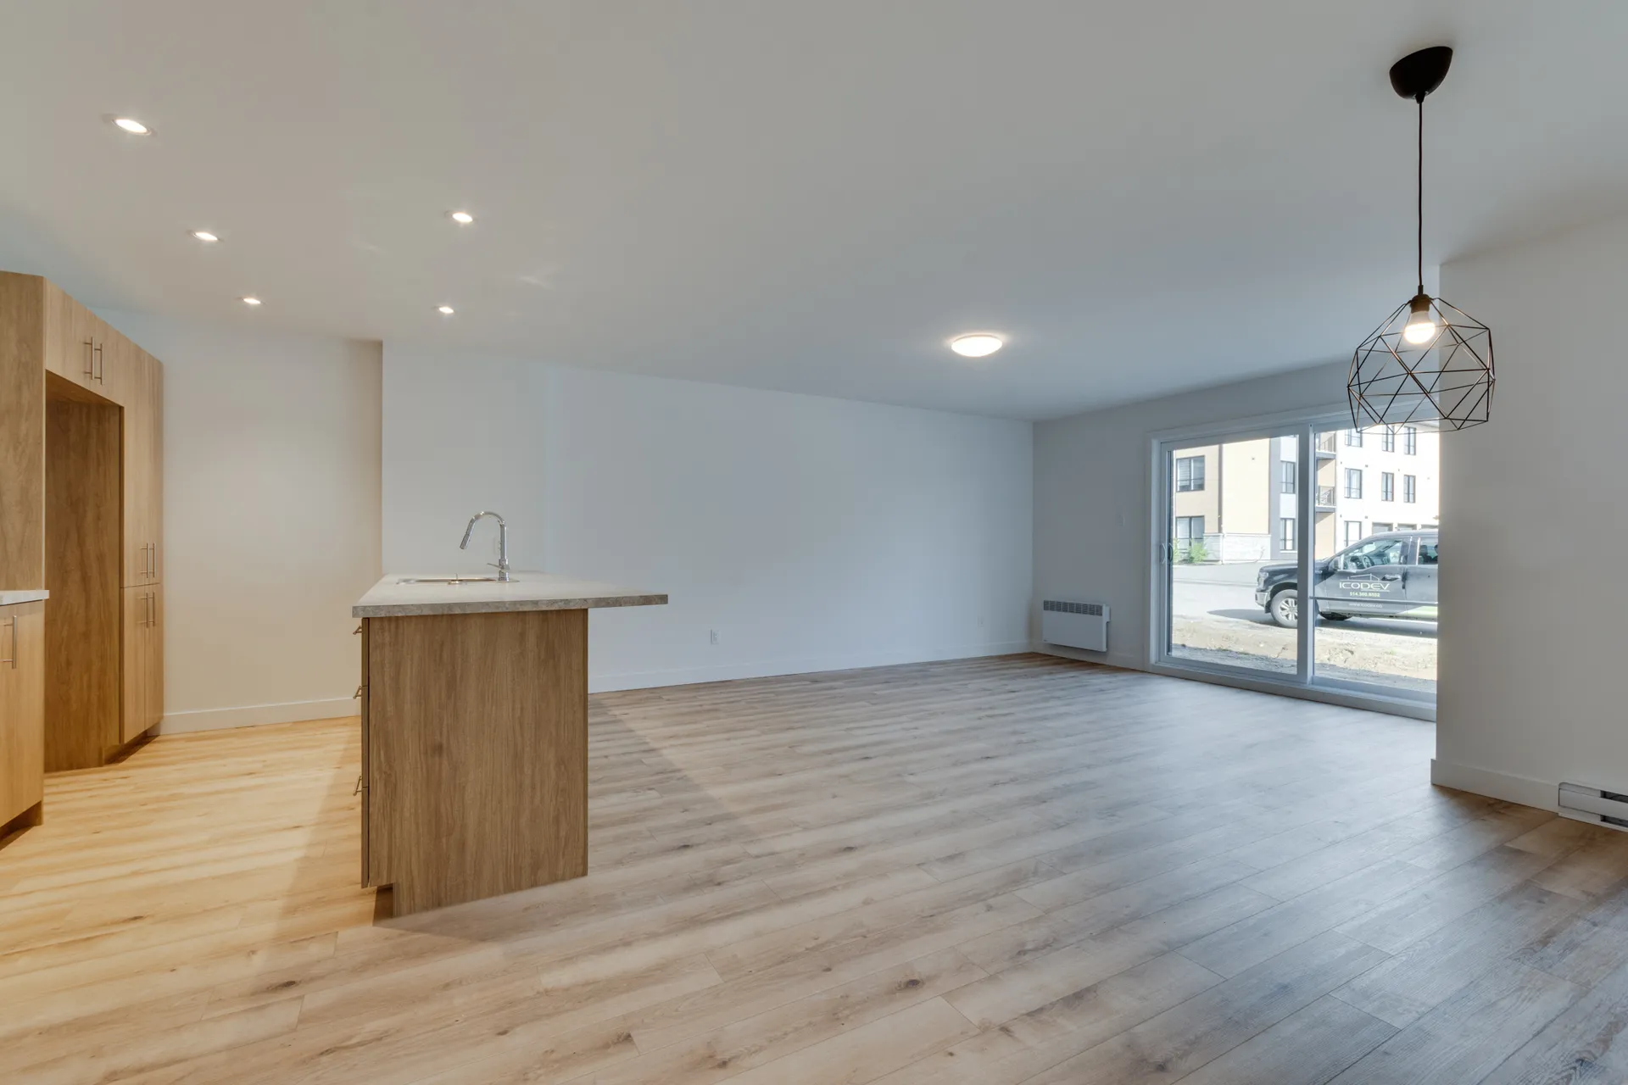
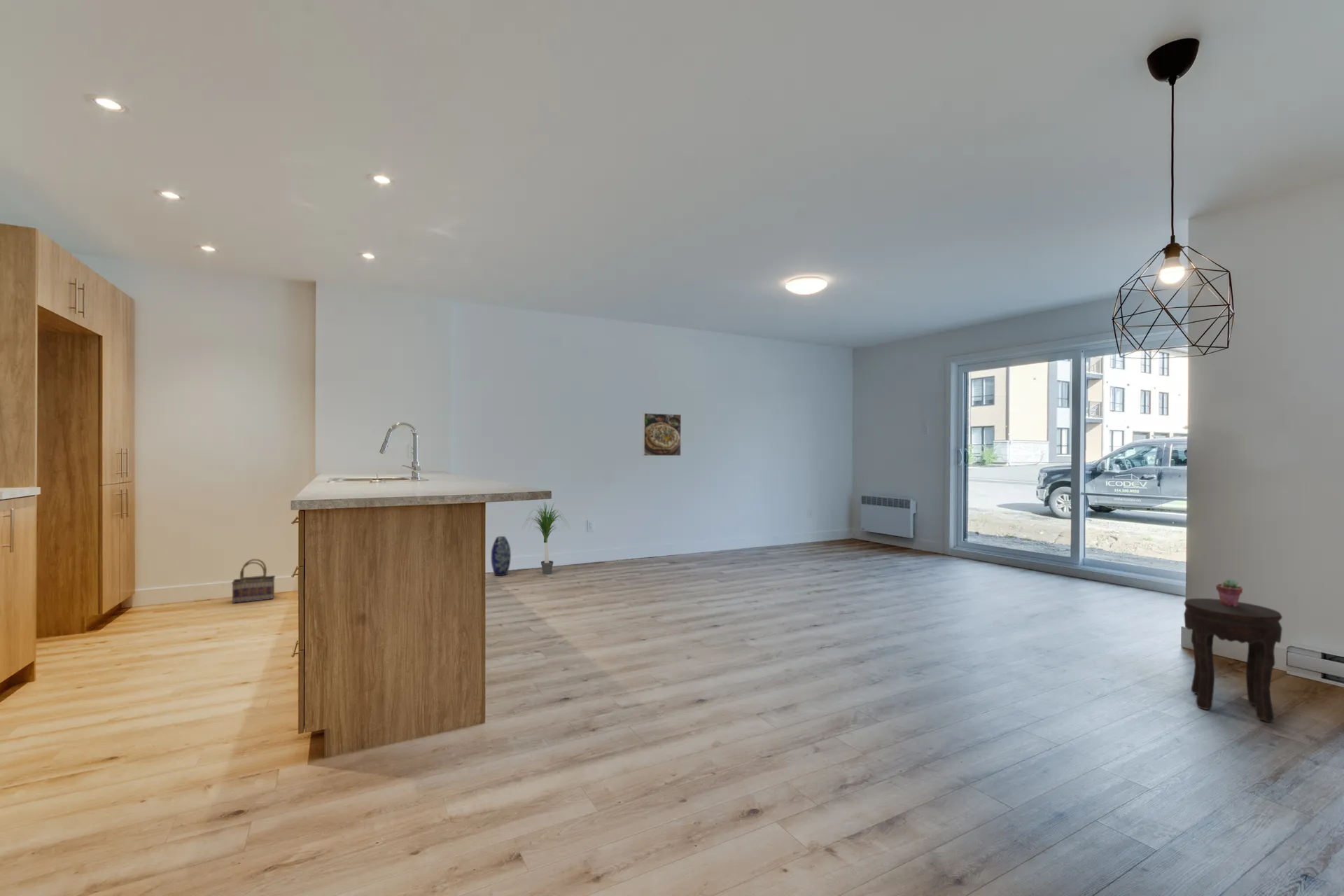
+ basket [231,559,276,604]
+ potted succulent [1215,577,1243,606]
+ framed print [642,412,682,456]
+ vase [490,535,512,576]
+ side table [1183,598,1283,723]
+ potted plant [521,501,571,575]
